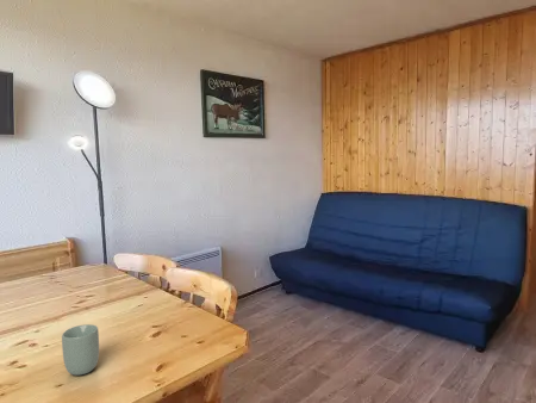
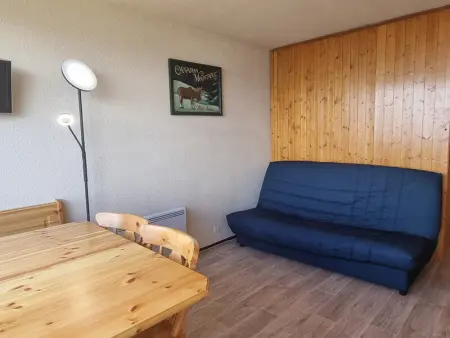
- cup [61,323,100,377]
